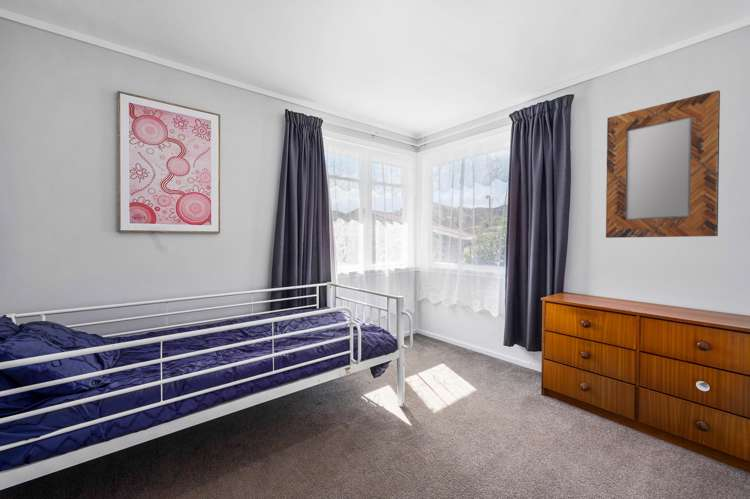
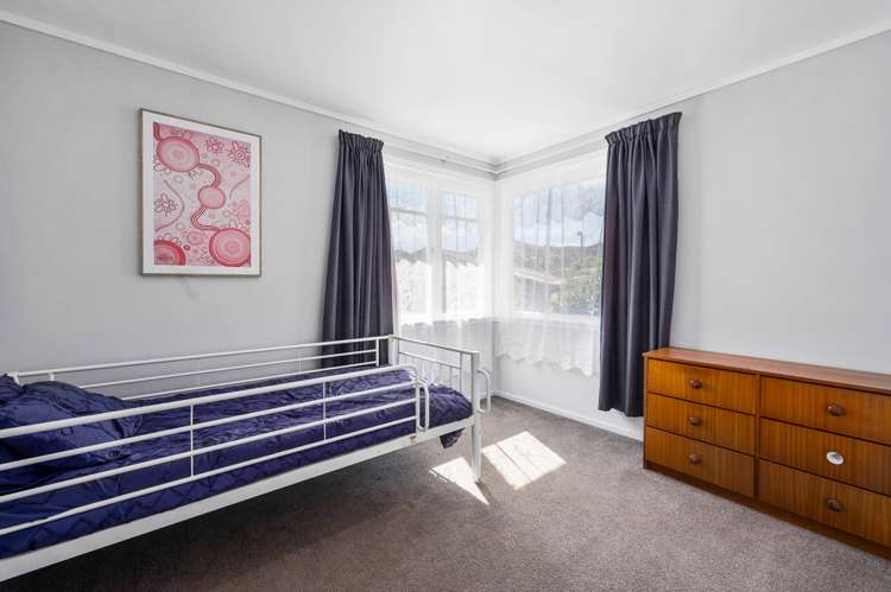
- home mirror [605,89,721,239]
